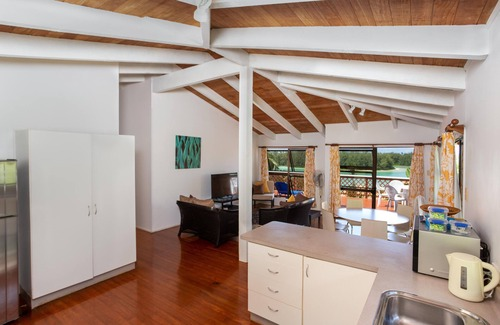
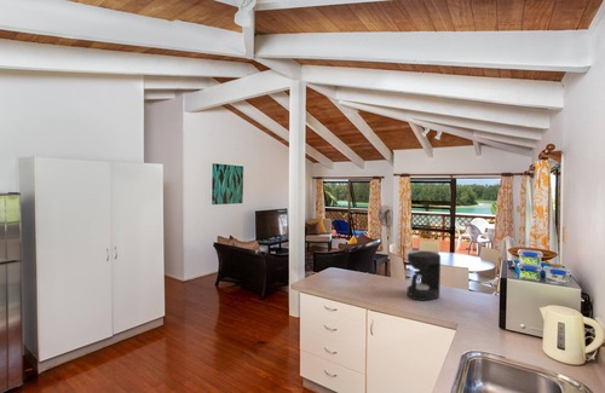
+ coffee maker [405,250,442,302]
